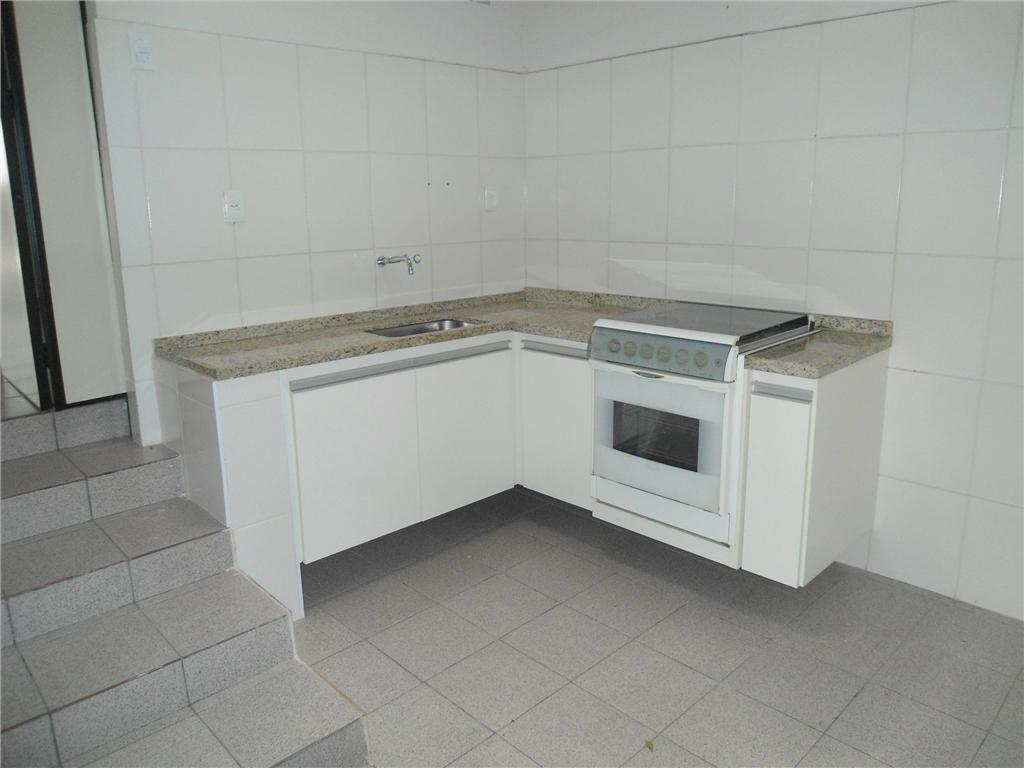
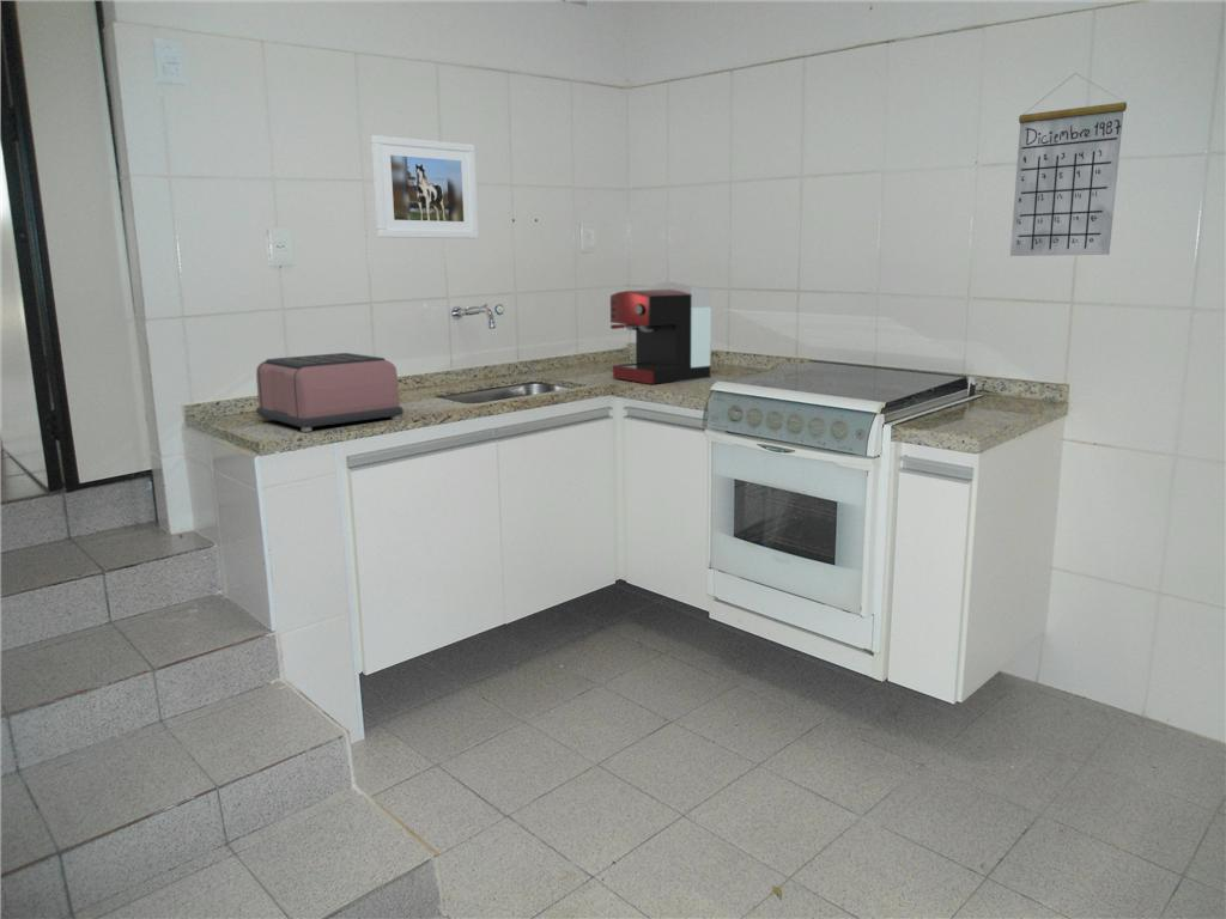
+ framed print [370,134,480,239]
+ calendar [1009,72,1128,257]
+ toaster [255,352,405,433]
+ coffee maker [609,280,712,385]
